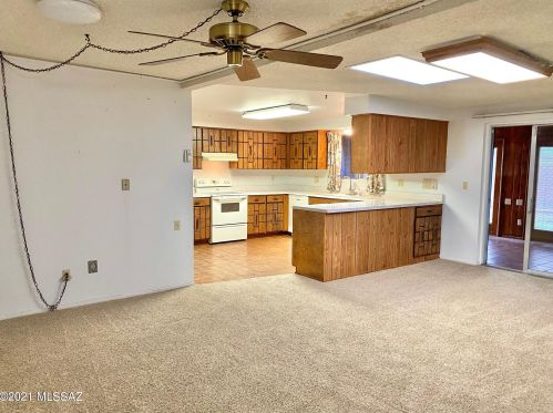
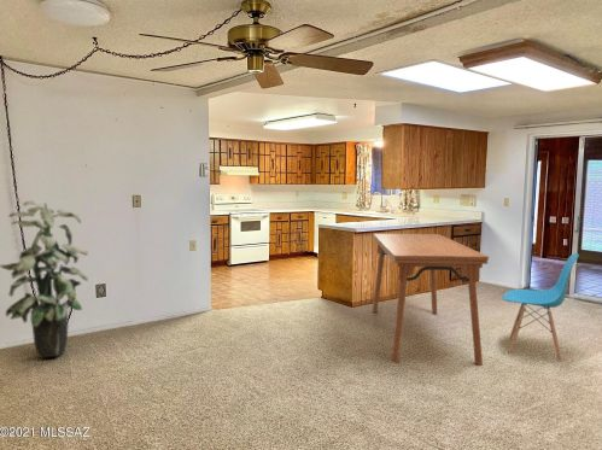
+ chair [502,252,580,363]
+ dining table [370,233,490,367]
+ indoor plant [0,199,89,360]
